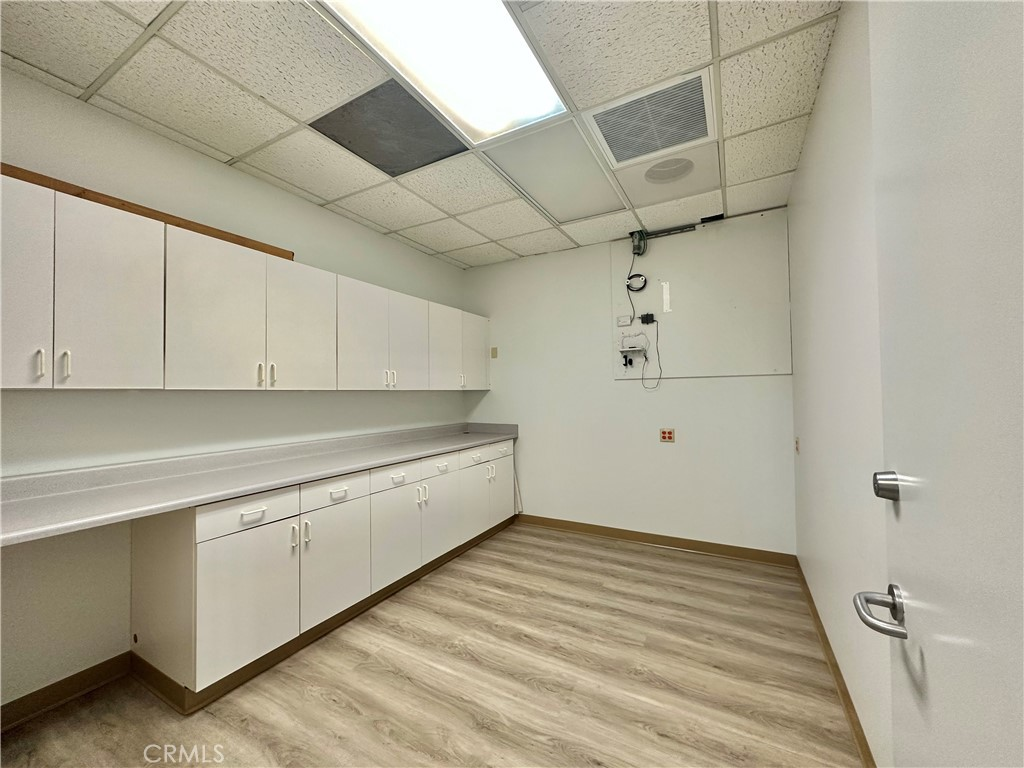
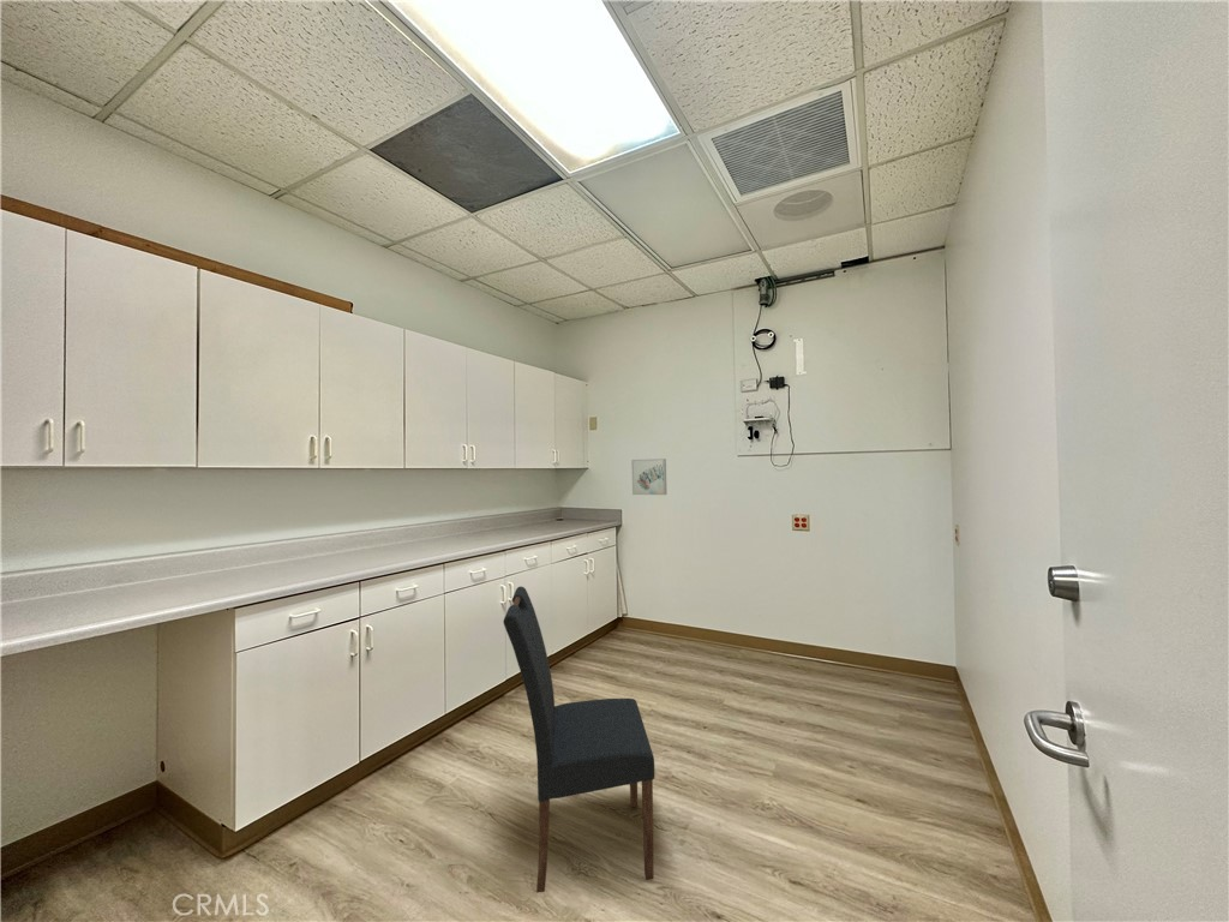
+ wall art [630,457,667,496]
+ dining chair [502,586,657,893]
